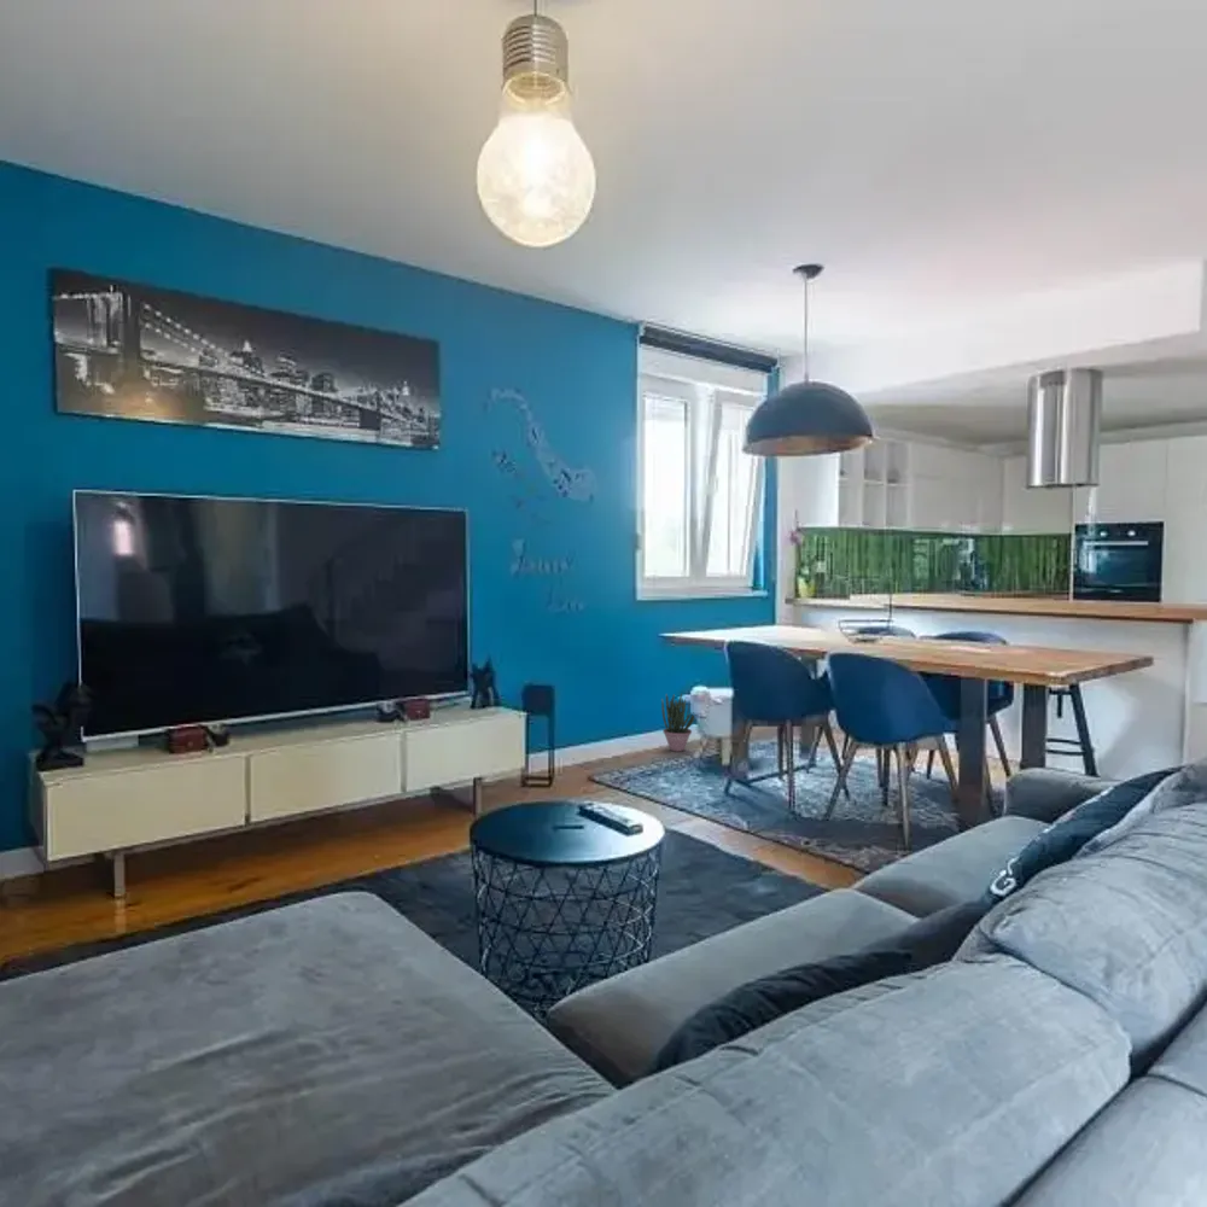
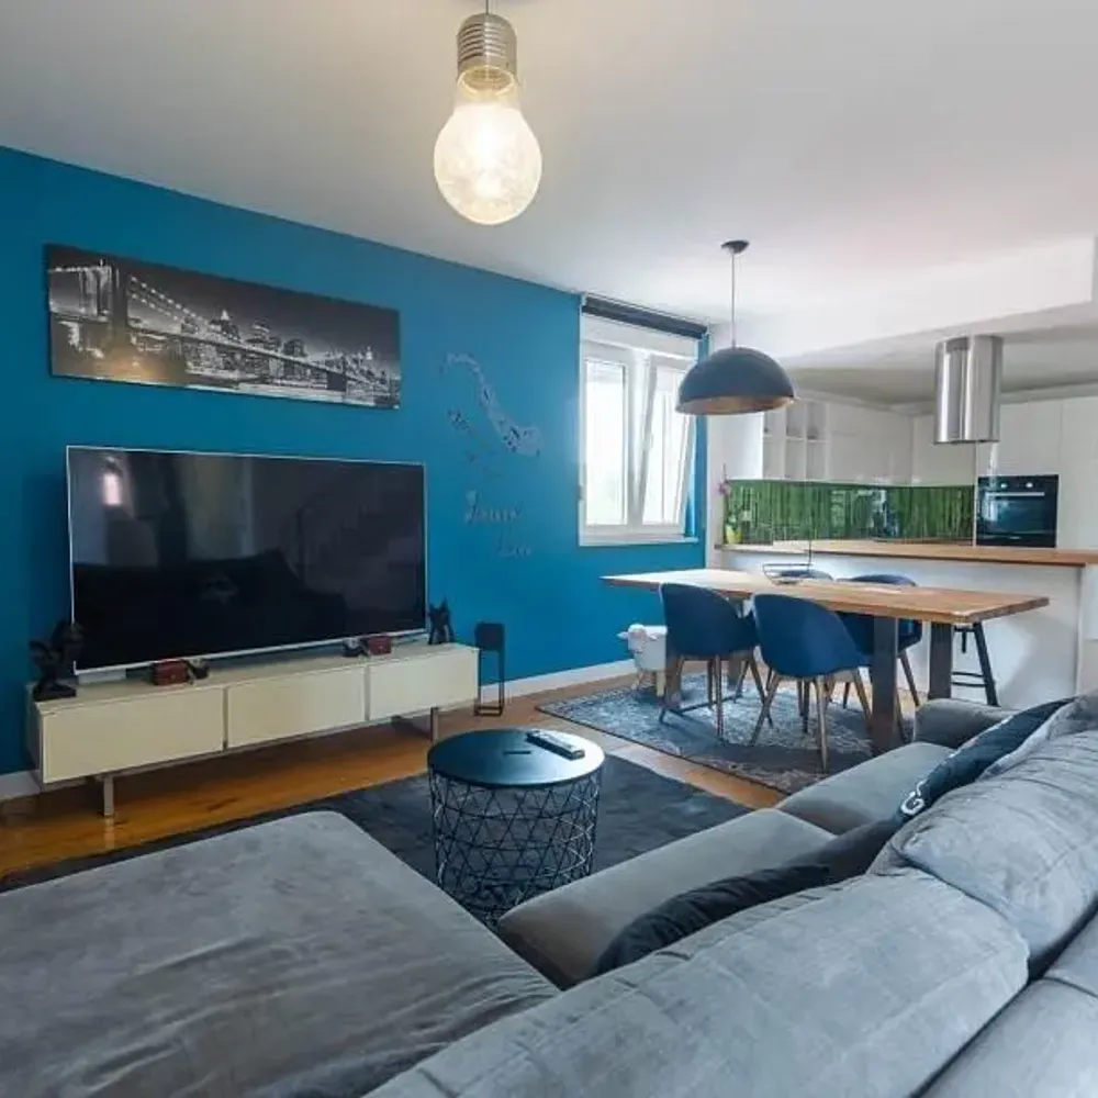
- potted plant [660,692,695,753]
